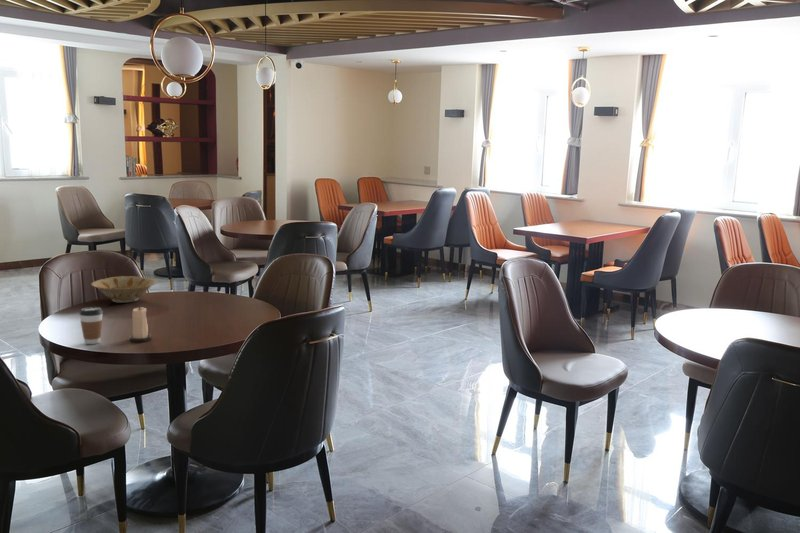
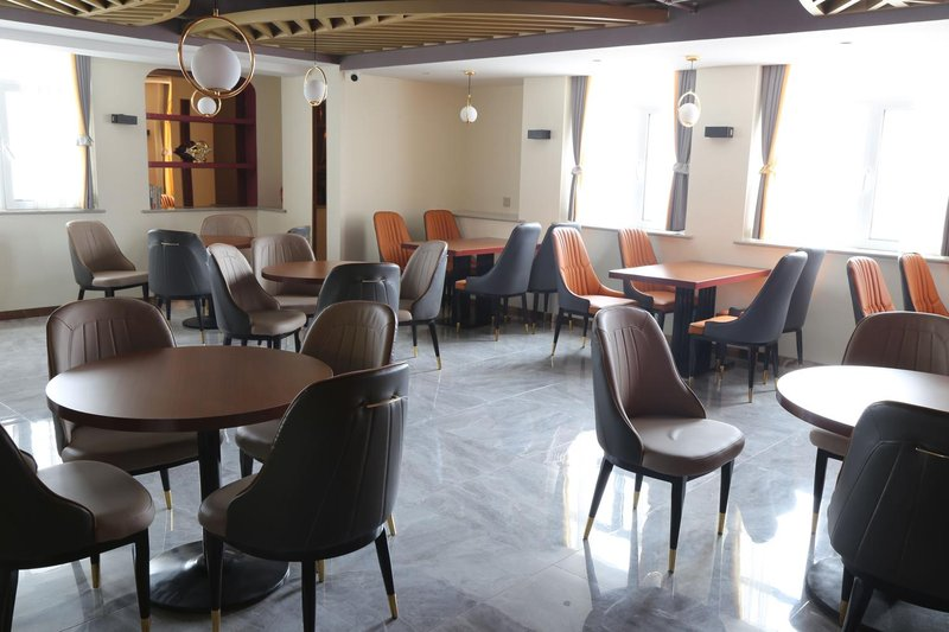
- coffee cup [79,306,104,345]
- candle [129,305,152,343]
- bowl [90,275,159,304]
